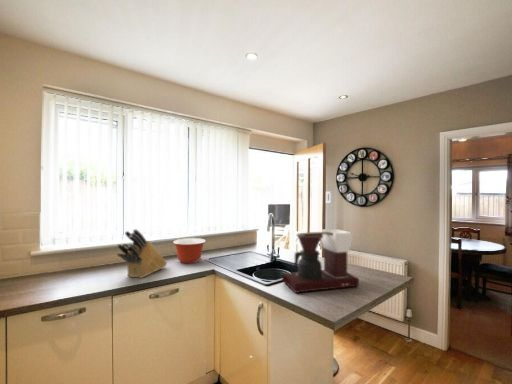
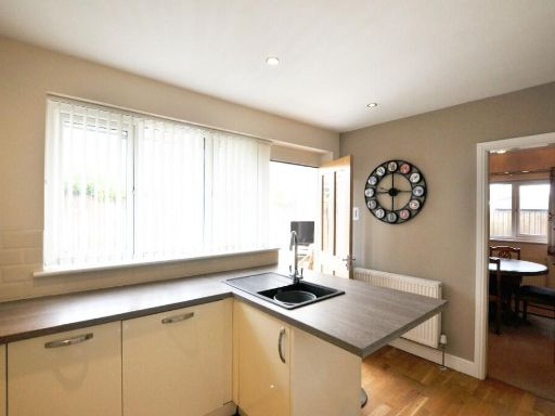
- knife block [116,228,168,279]
- coffee maker [281,228,360,295]
- mixing bowl [172,237,207,264]
